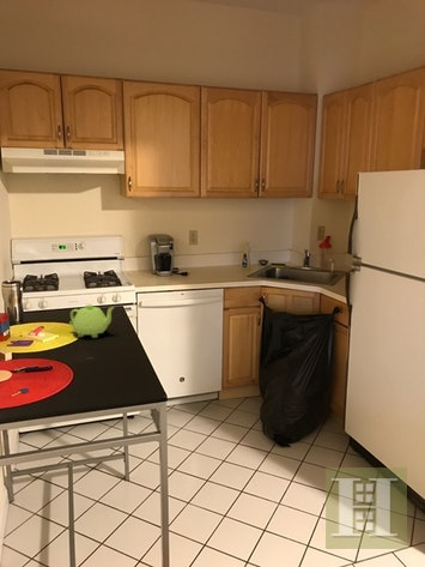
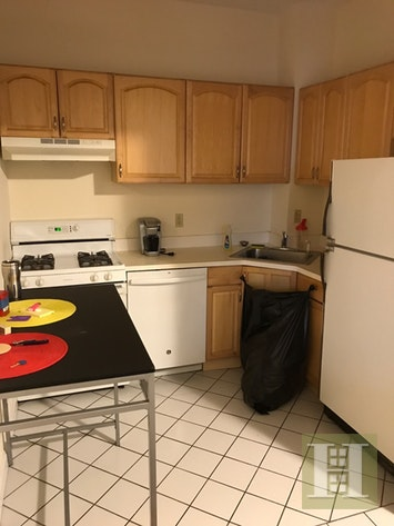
- teakettle [68,303,116,339]
